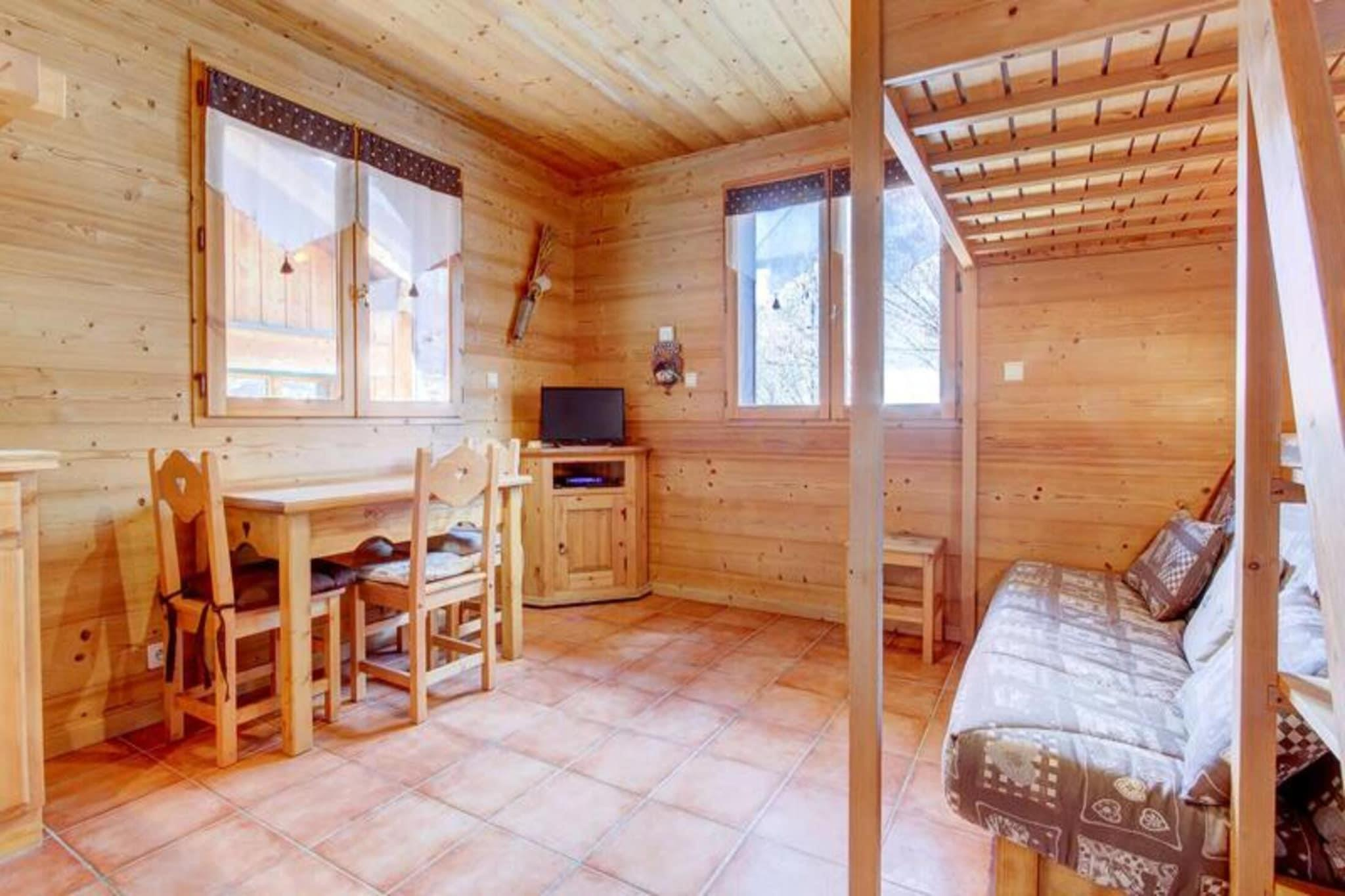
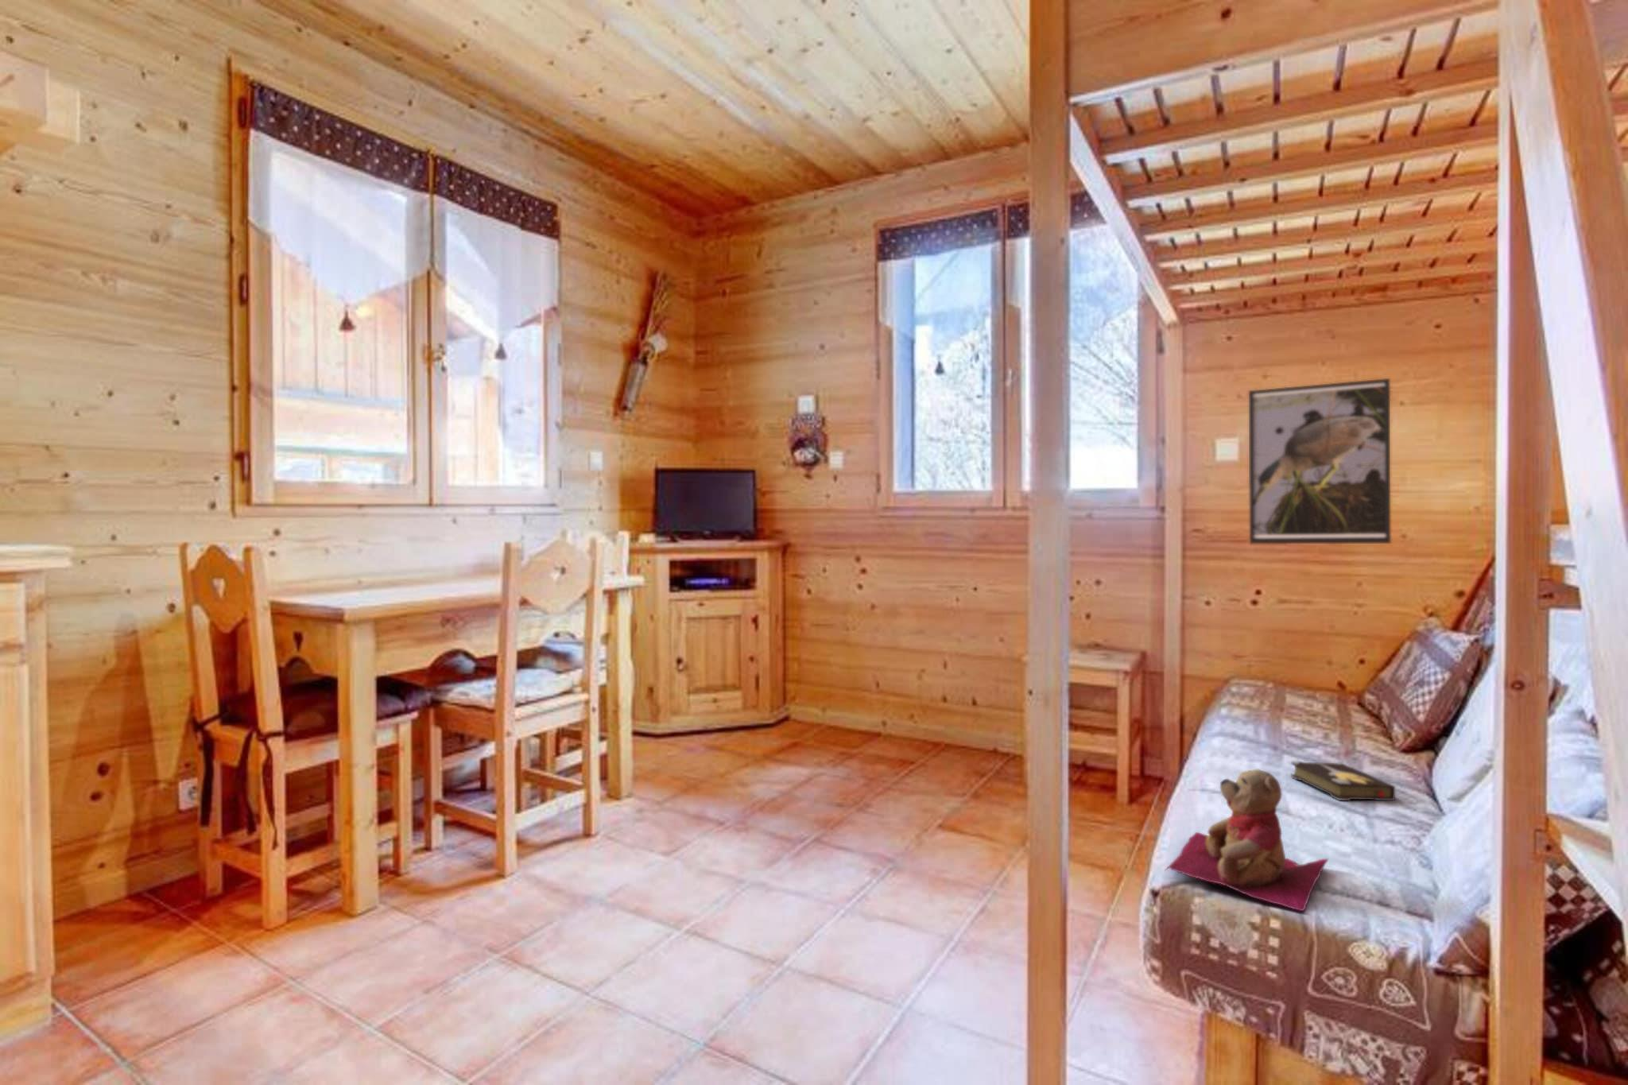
+ teddy bear [1163,769,1329,912]
+ hardback book [1290,760,1396,802]
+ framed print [1248,378,1392,545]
